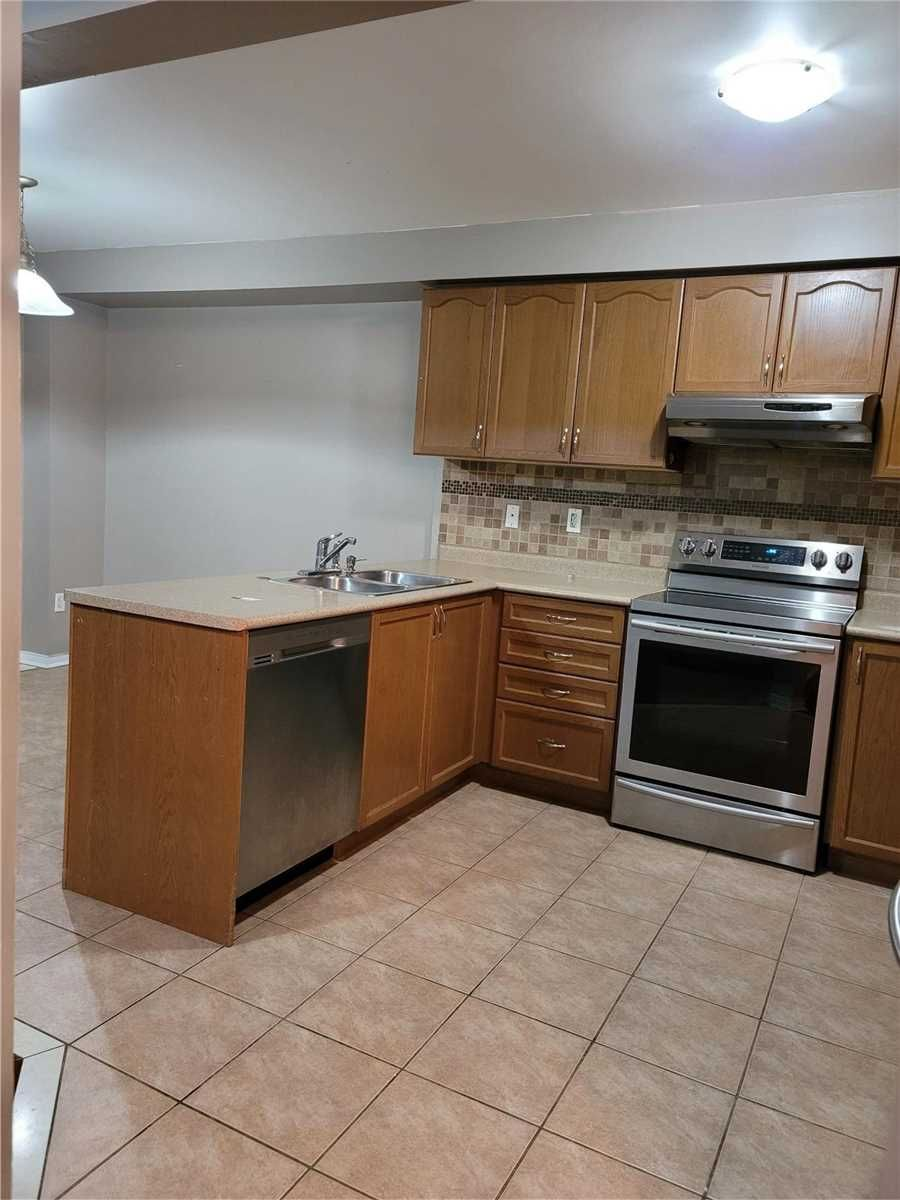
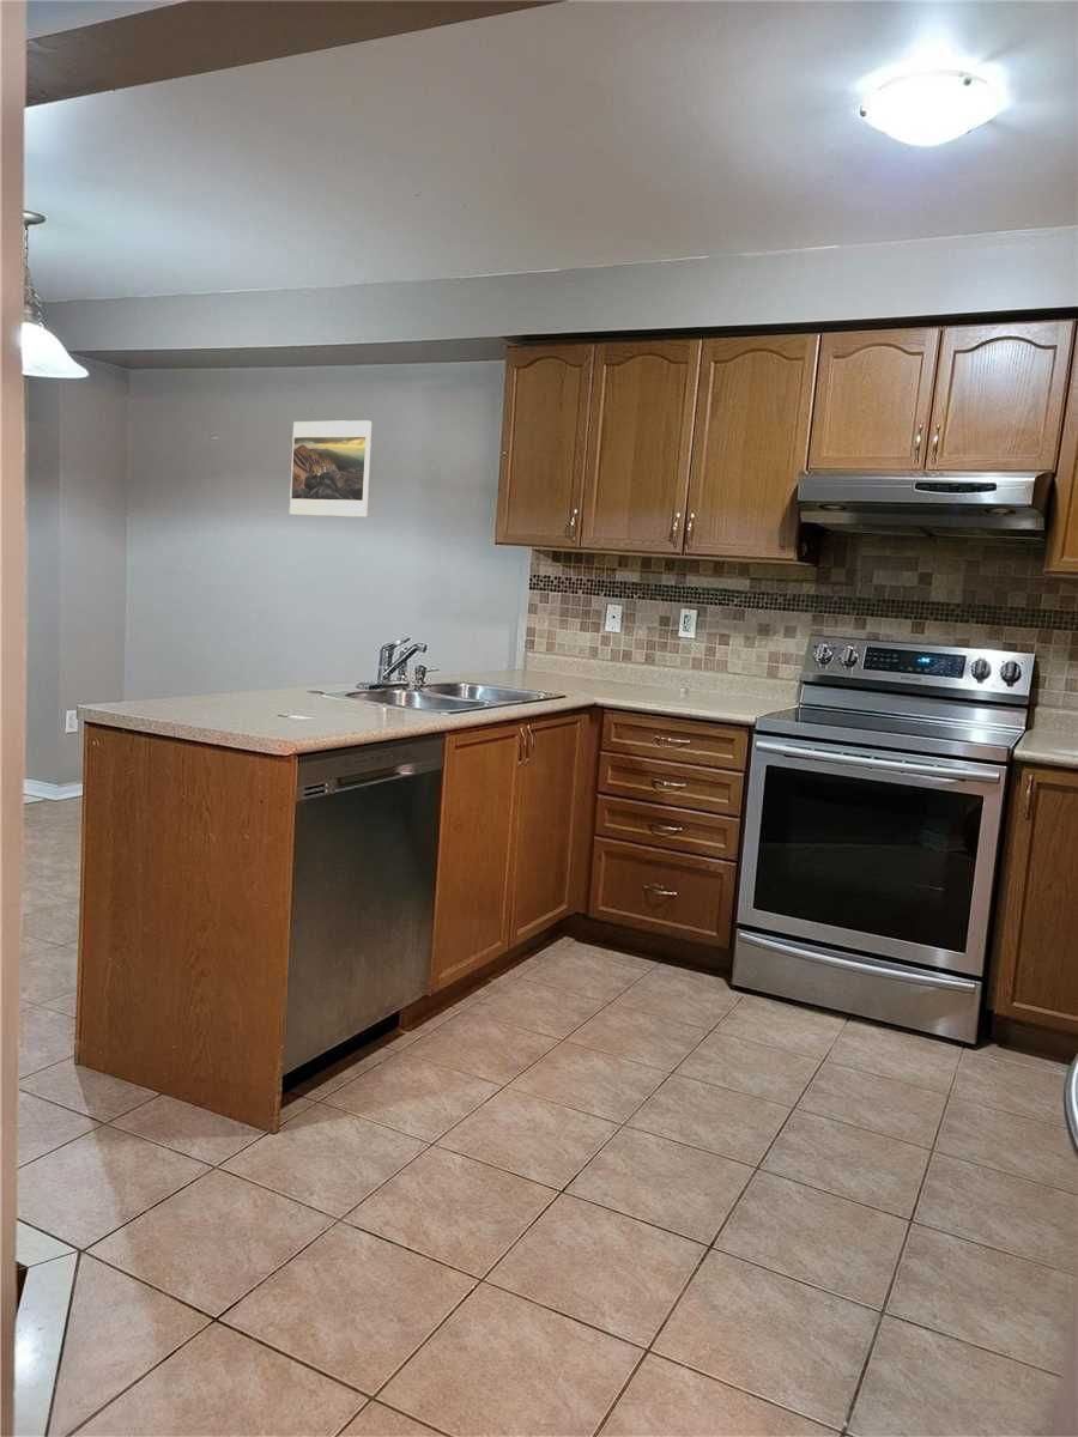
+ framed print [289,419,373,519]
